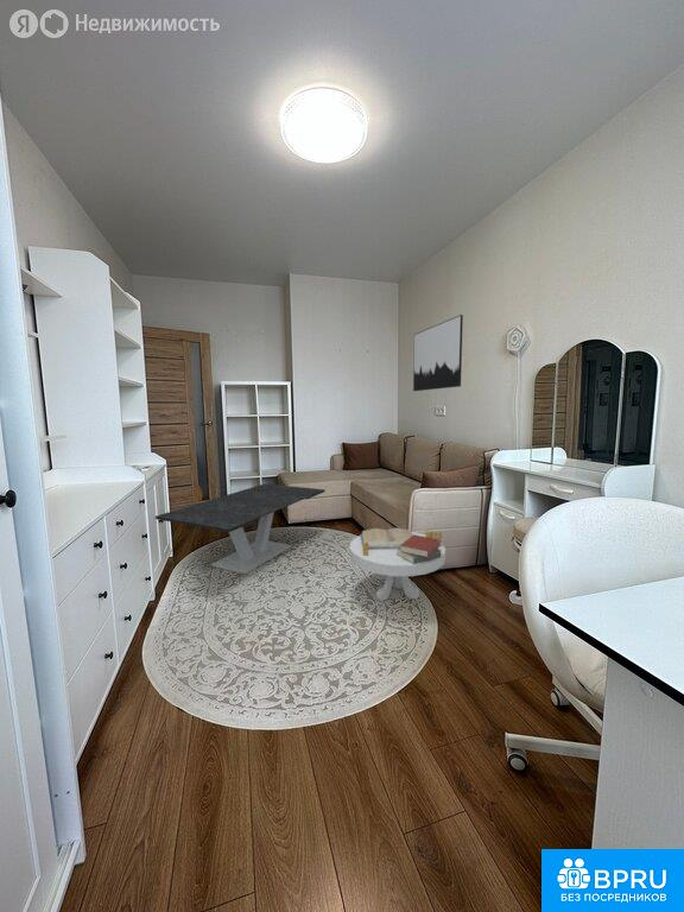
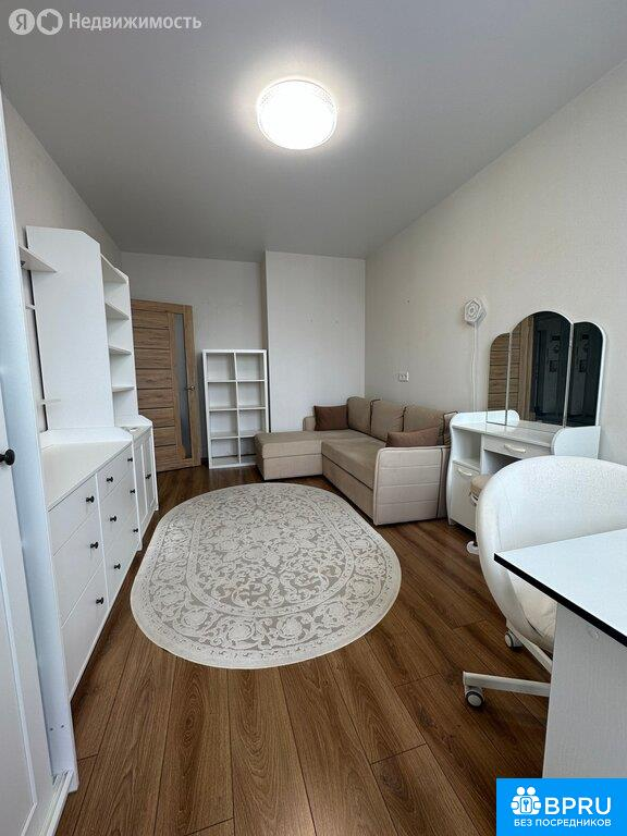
- side table [348,527,446,602]
- wall art [412,314,464,392]
- coffee table [154,482,327,575]
